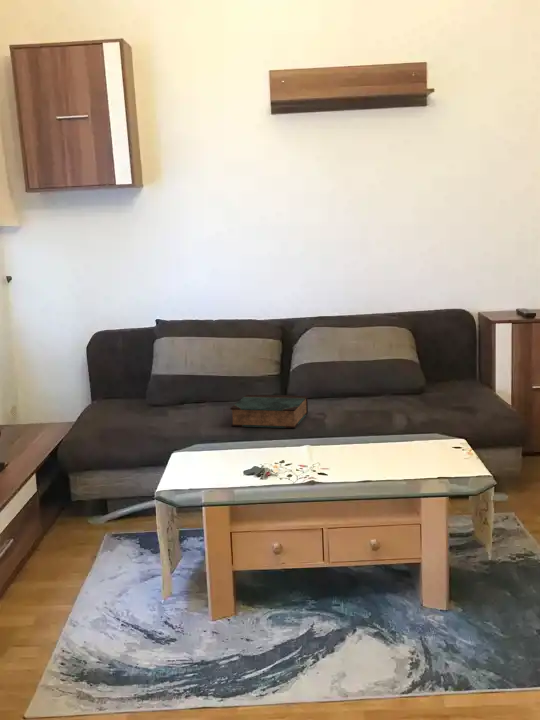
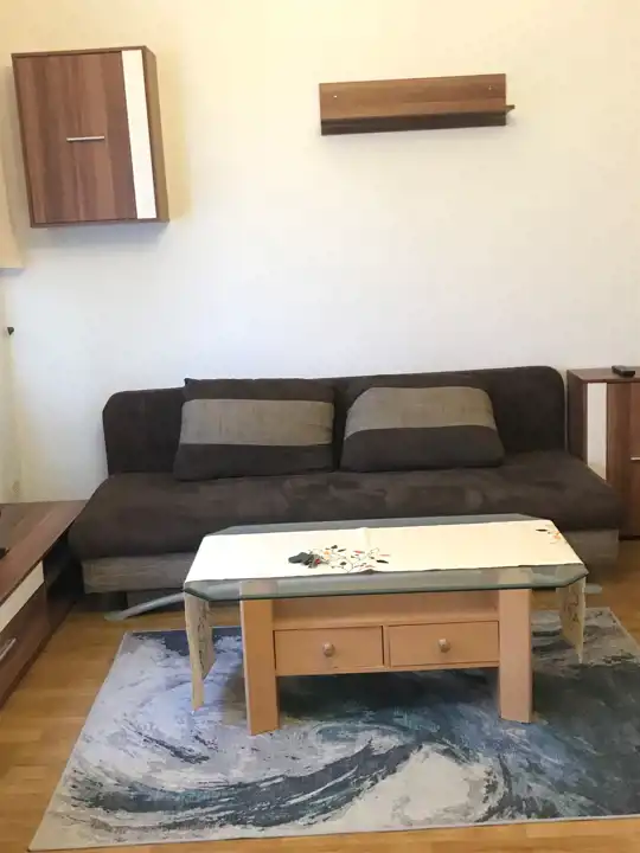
- book [229,394,309,429]
